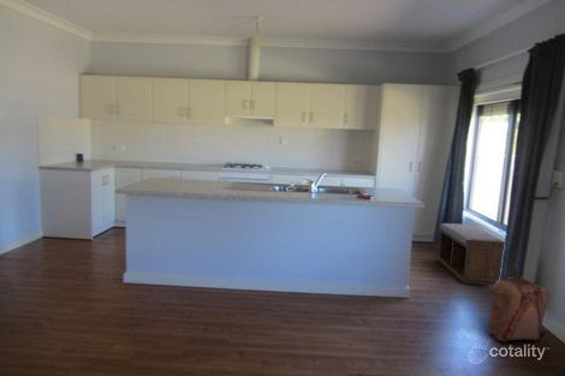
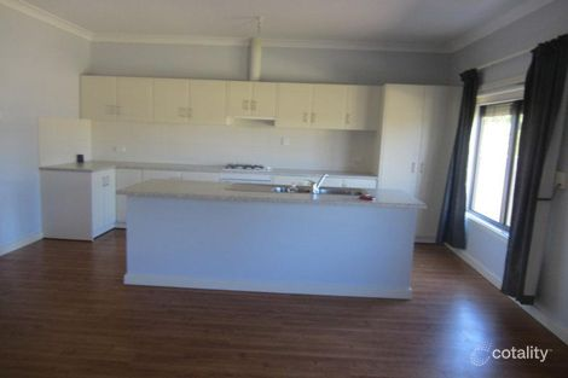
- bench [436,222,506,286]
- backpack [488,275,551,342]
